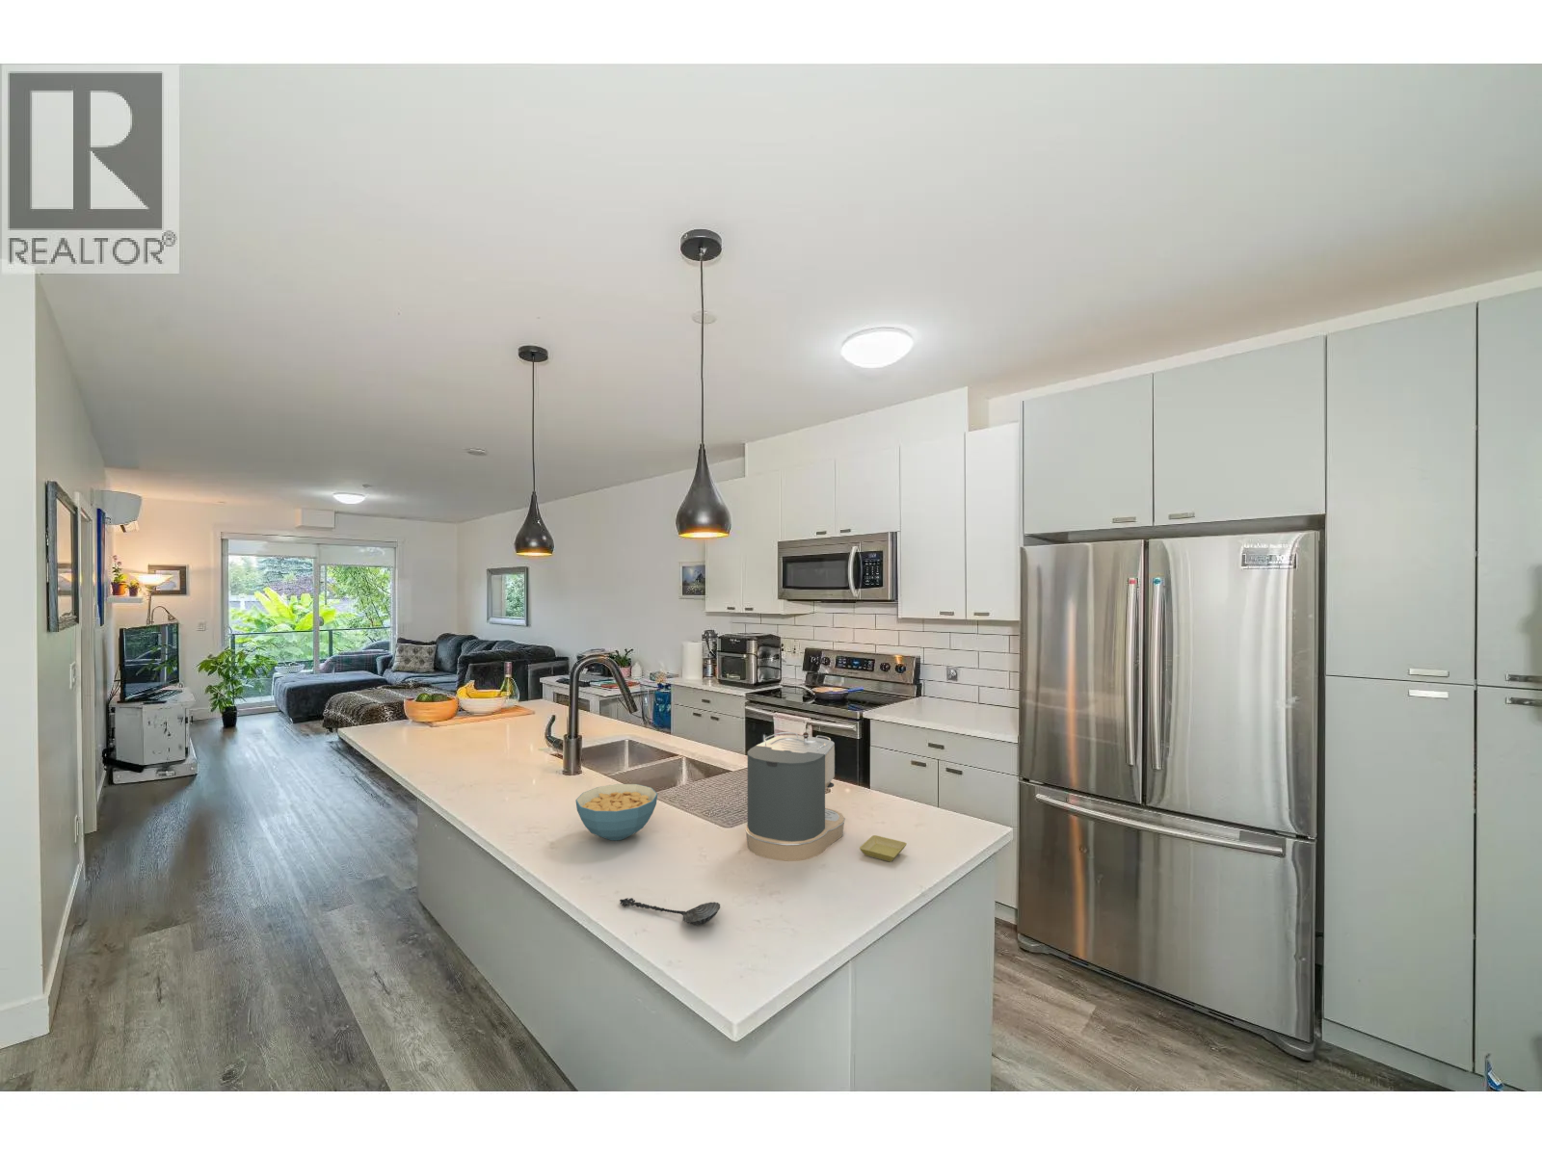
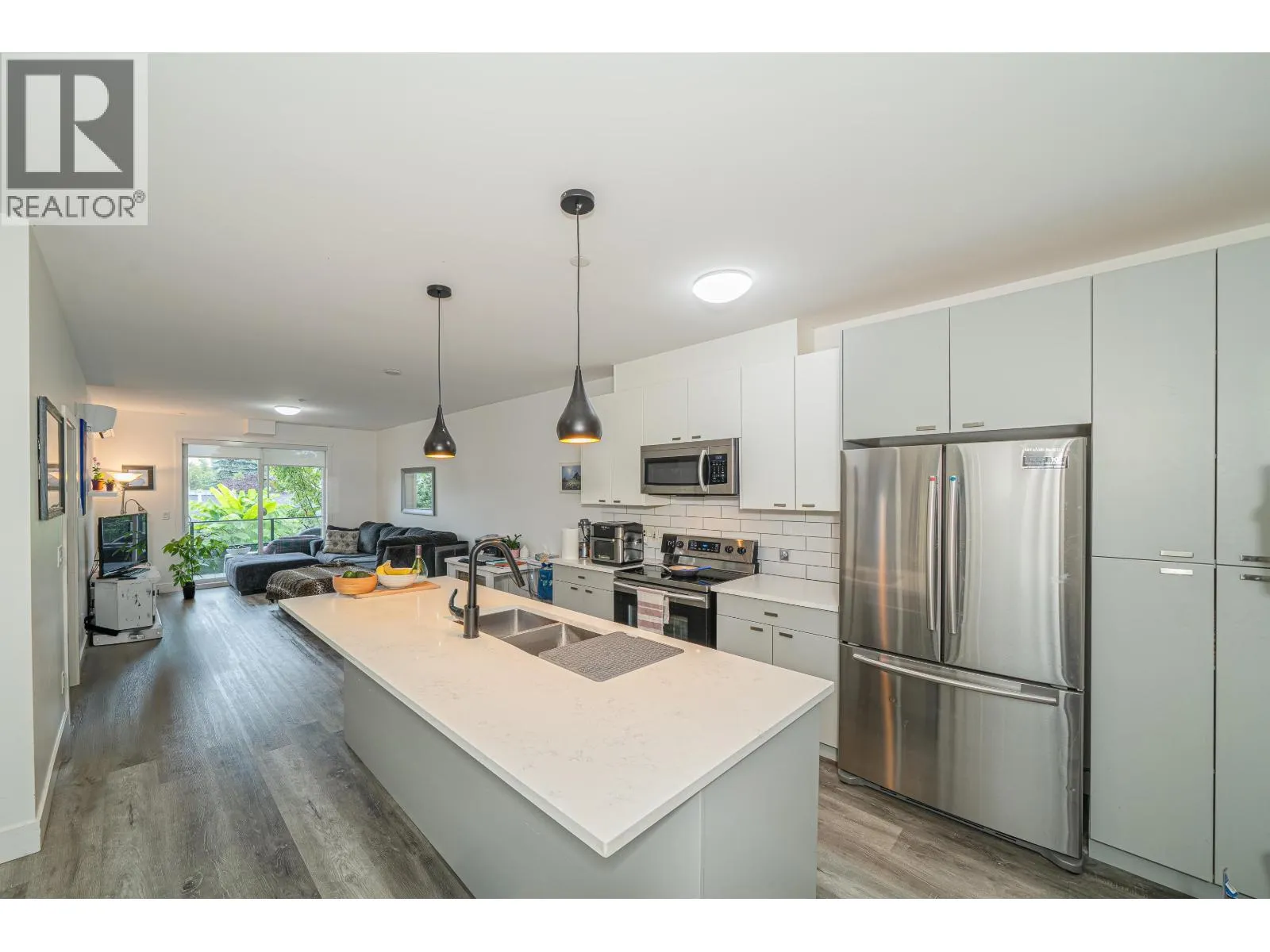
- cereal bowl [574,783,658,841]
- saucer [858,834,908,863]
- spoon [619,897,721,925]
- coffee maker [746,731,846,862]
